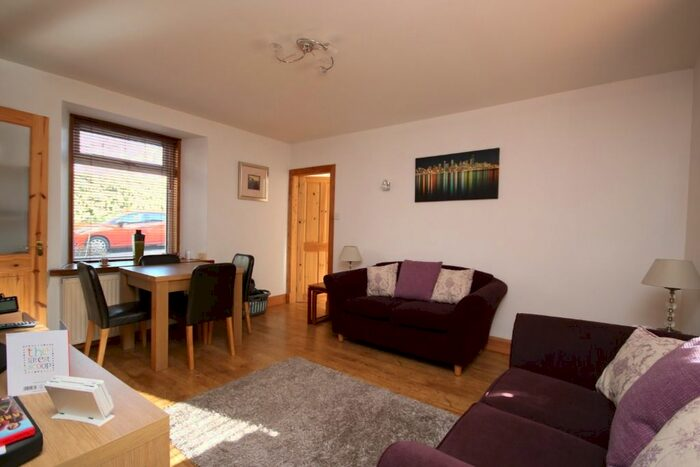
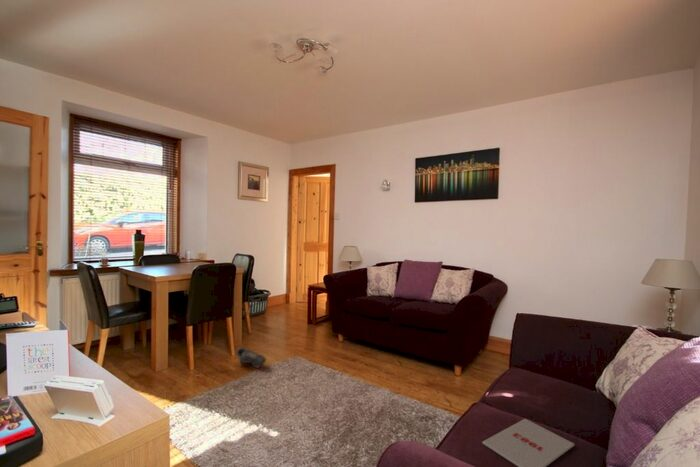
+ shoe [235,346,267,369]
+ magazine [481,418,575,467]
